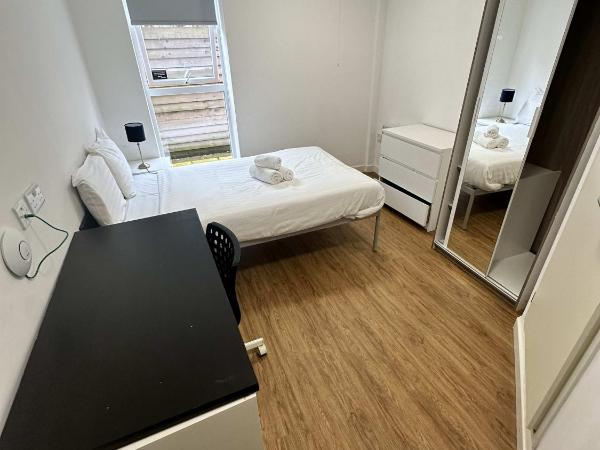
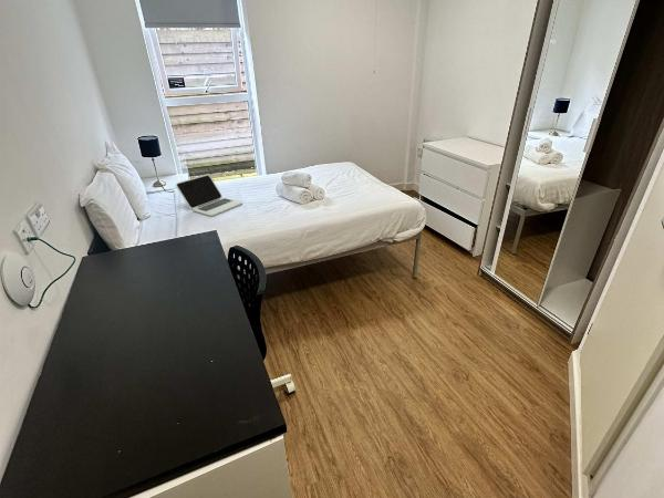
+ laptop [175,174,243,217]
